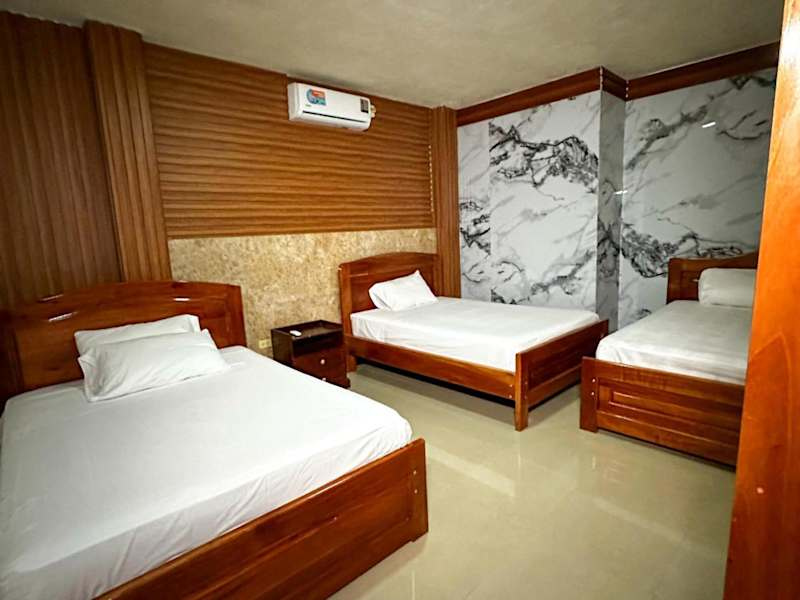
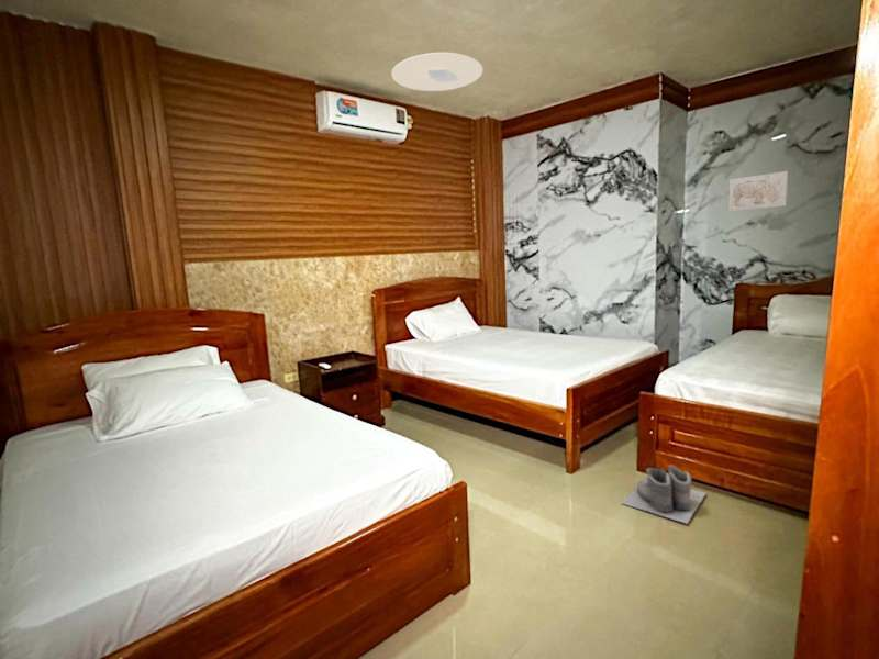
+ wall art [727,170,789,213]
+ boots [621,463,706,525]
+ ceiling light [391,52,483,92]
